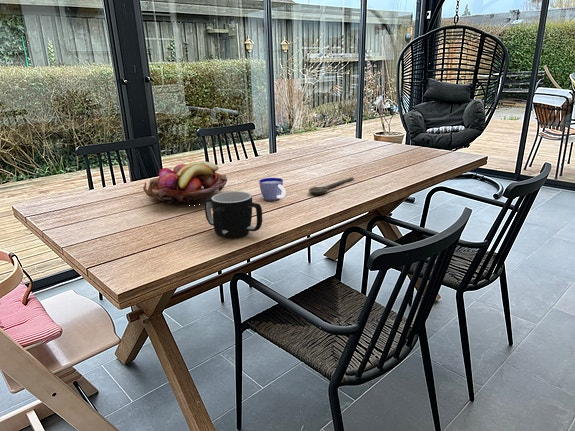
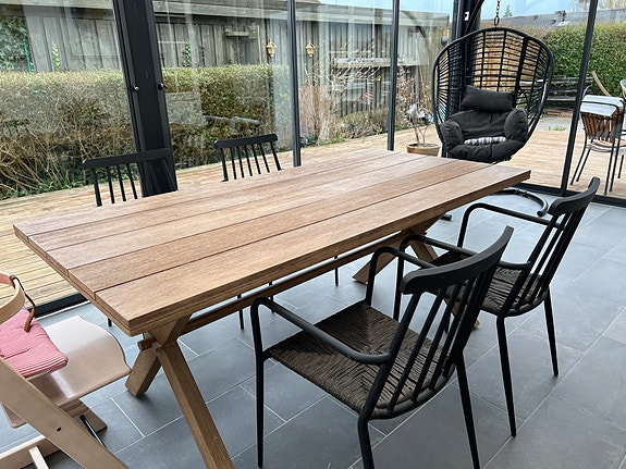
- wooden spoon [308,176,355,196]
- fruit basket [142,161,228,206]
- cup [258,177,287,202]
- mug [204,190,263,239]
